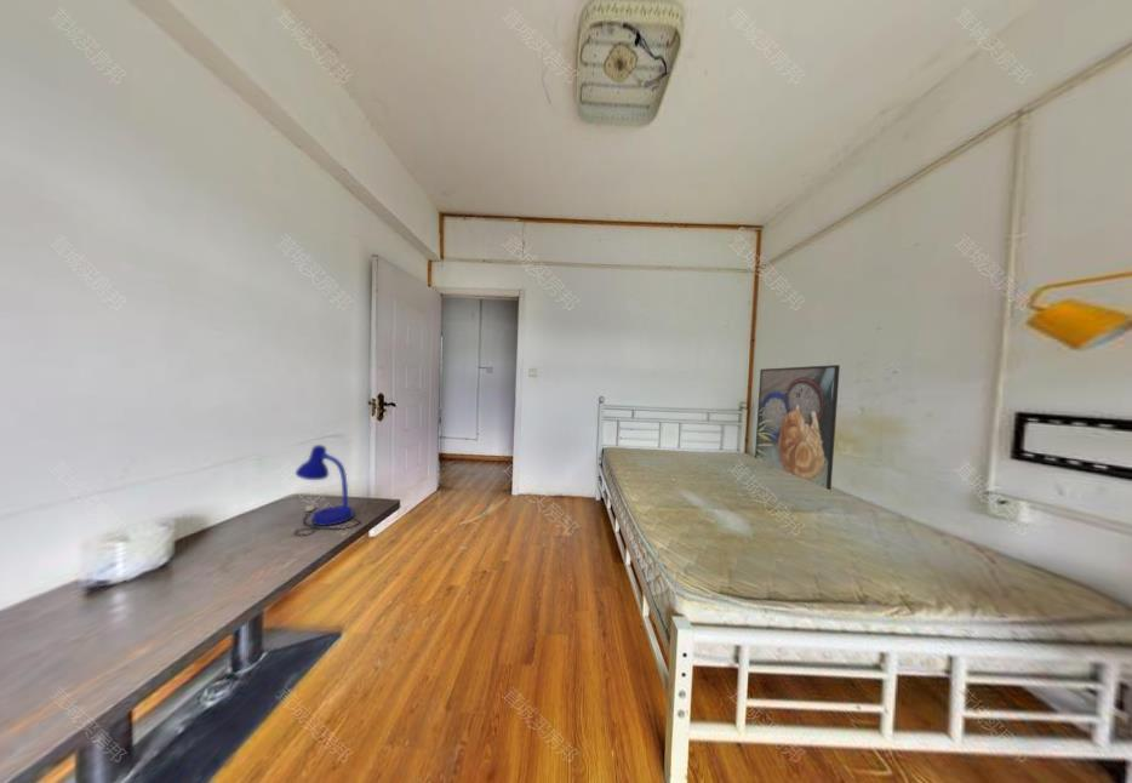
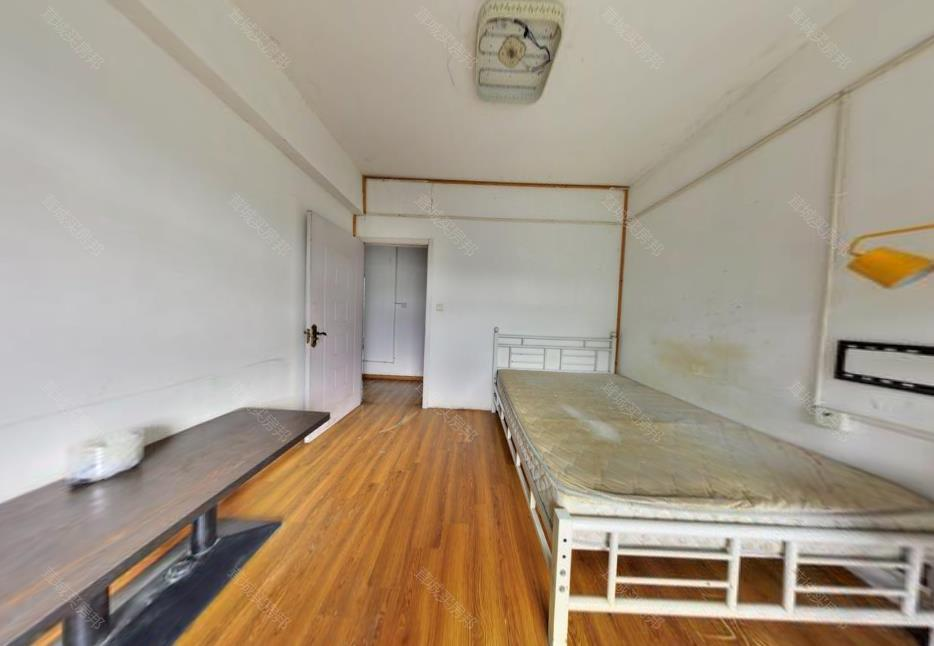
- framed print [754,364,841,491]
- desk lamp [293,444,361,537]
